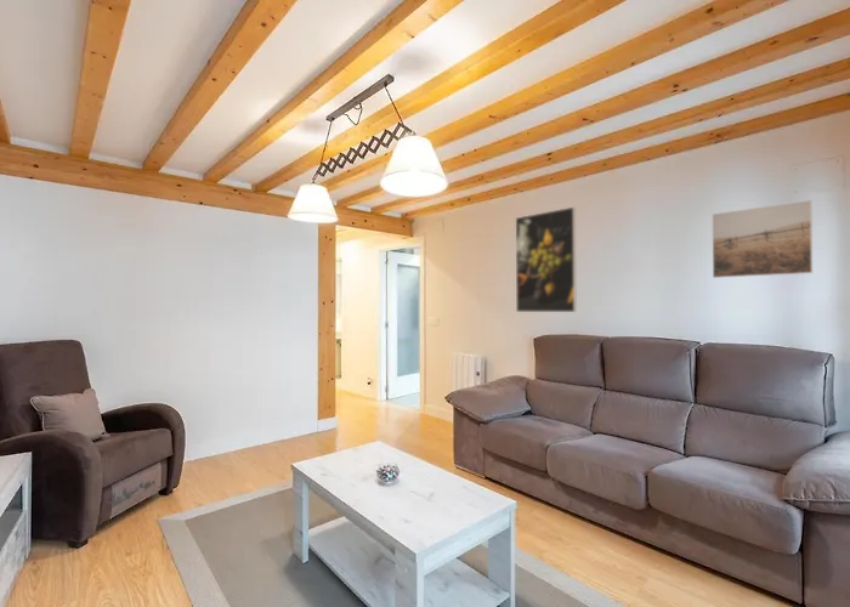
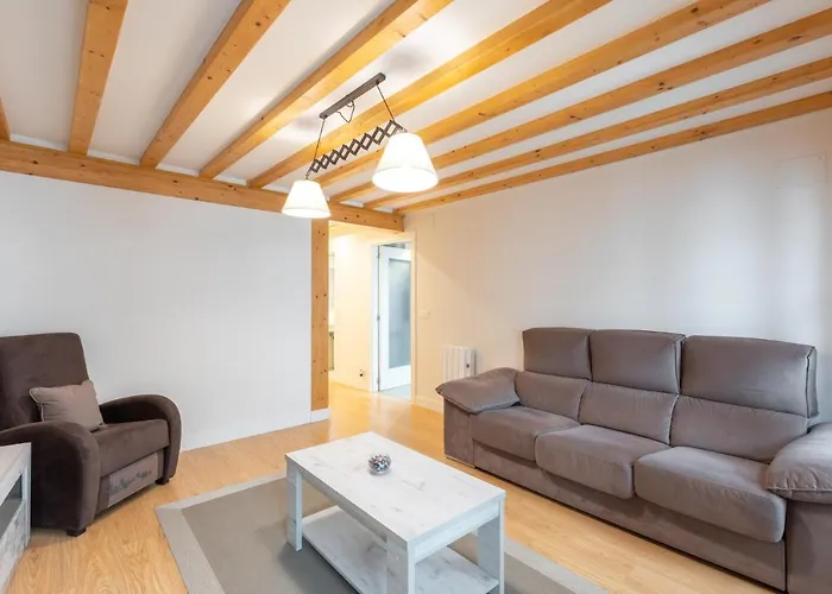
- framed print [515,205,578,313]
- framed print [712,199,814,279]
